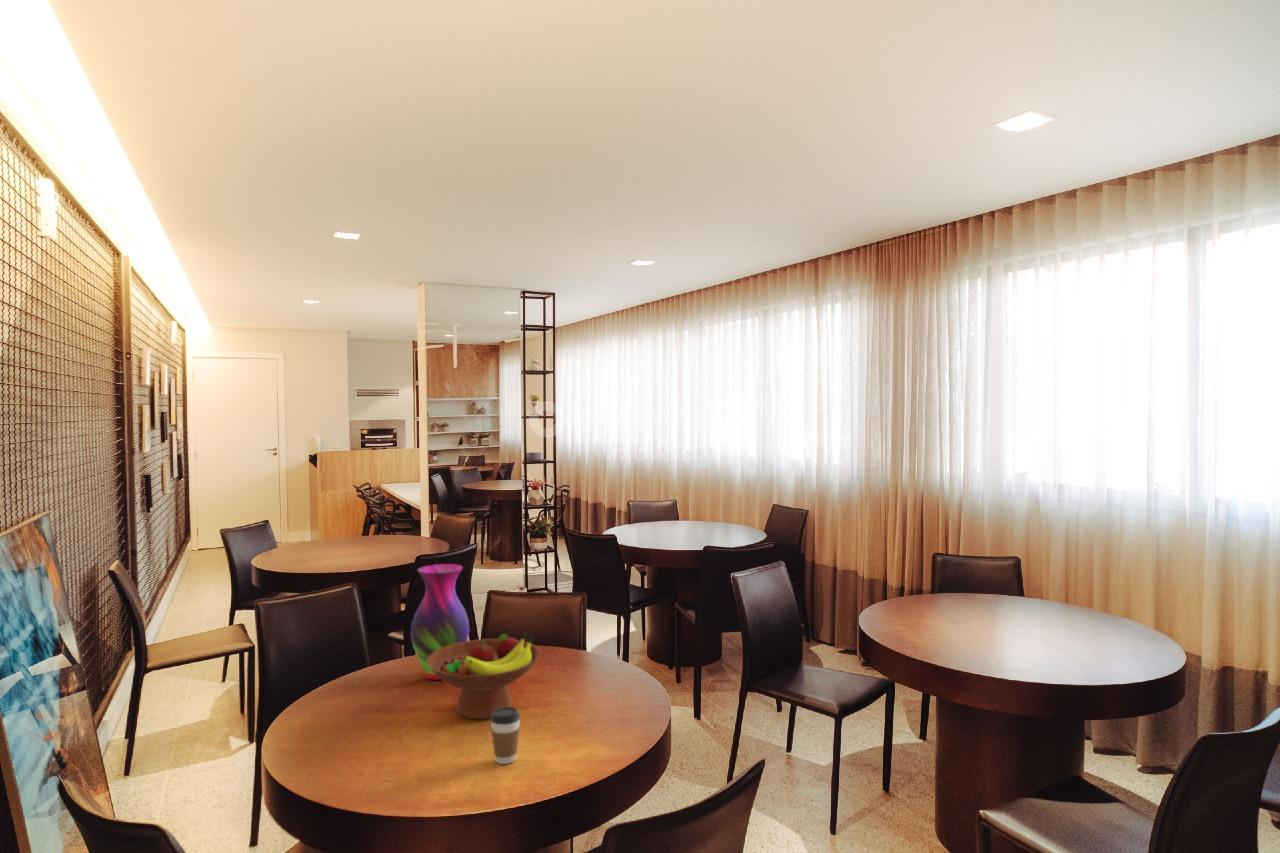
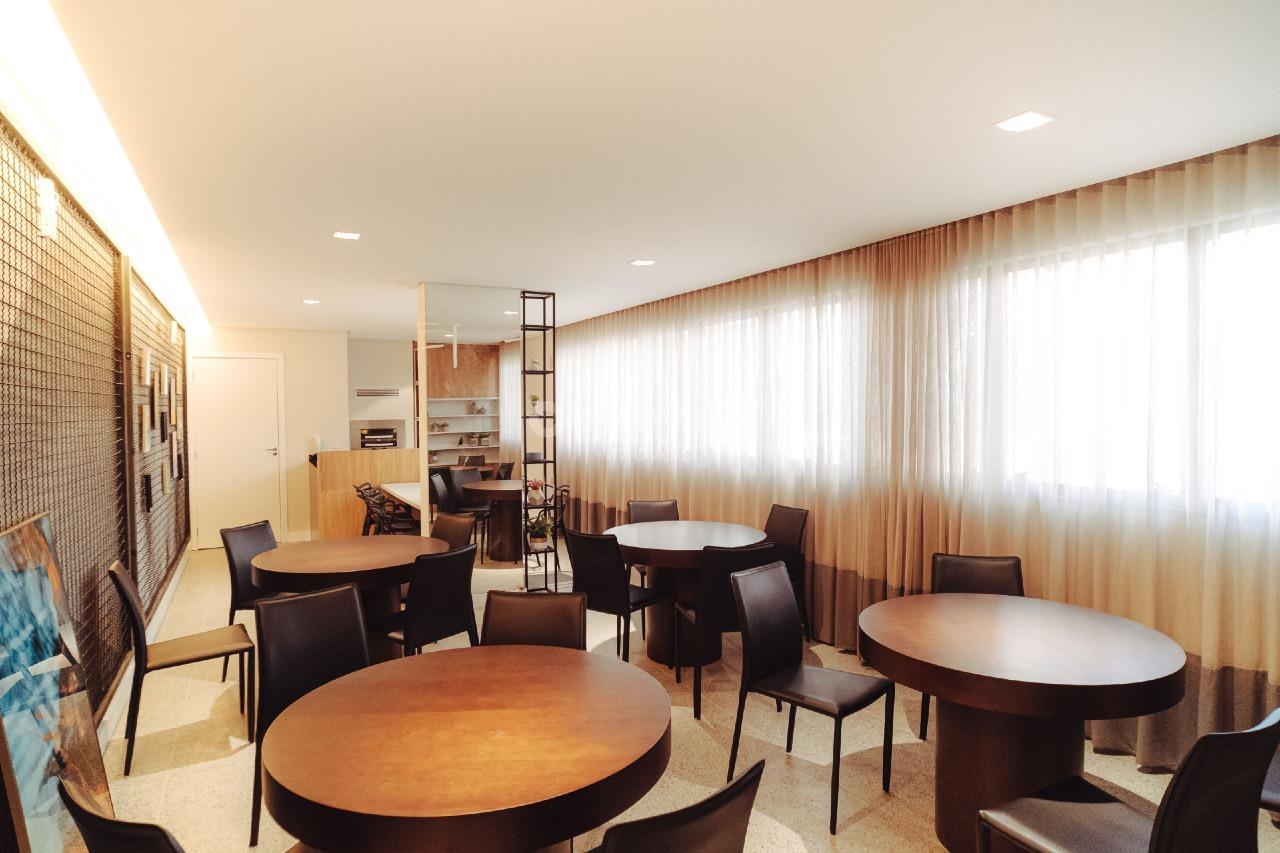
- coffee cup [489,706,522,765]
- vase [410,563,471,681]
- fruit bowl [426,631,541,720]
